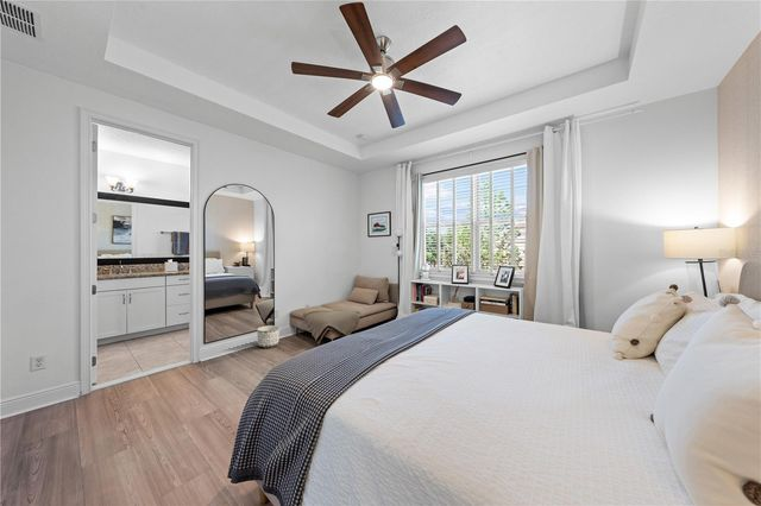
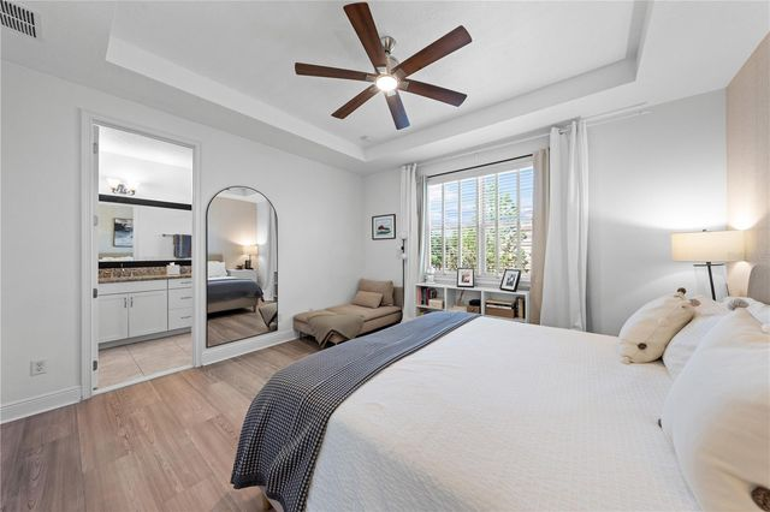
- planter [256,324,281,349]
